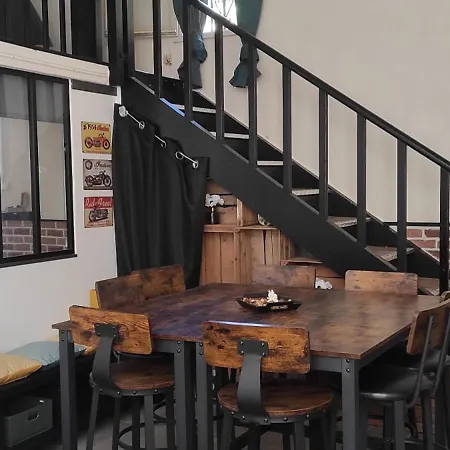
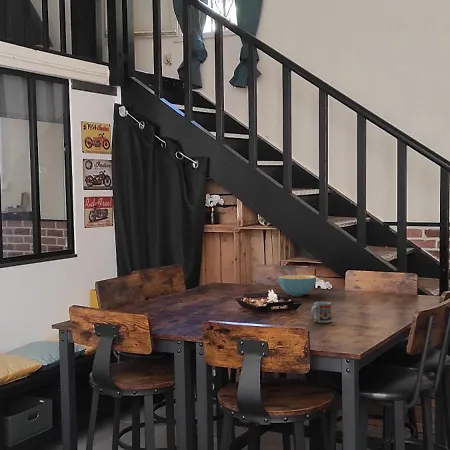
+ cup [310,301,332,324]
+ cereal bowl [277,274,317,297]
